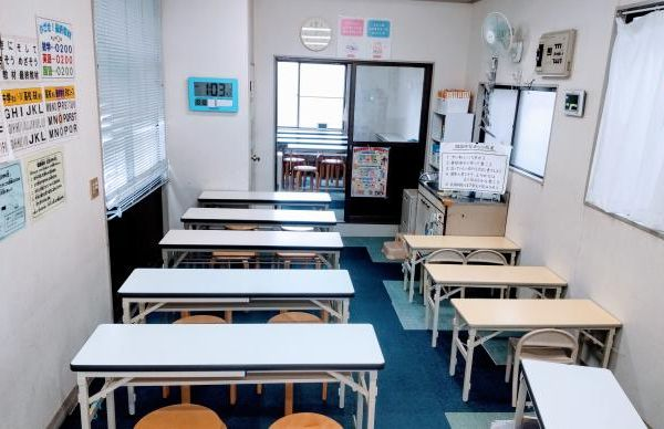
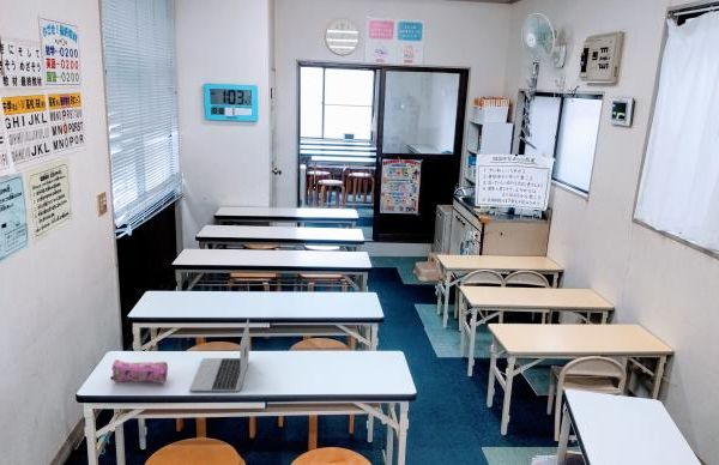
+ laptop [188,319,250,392]
+ pencil case [109,358,169,384]
